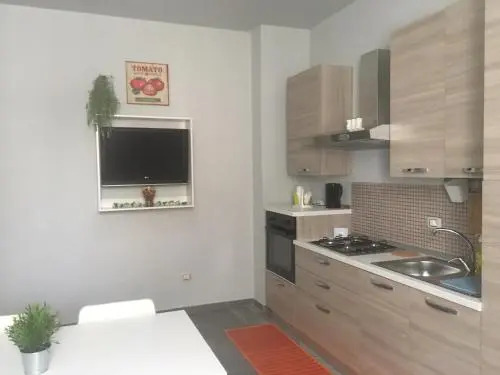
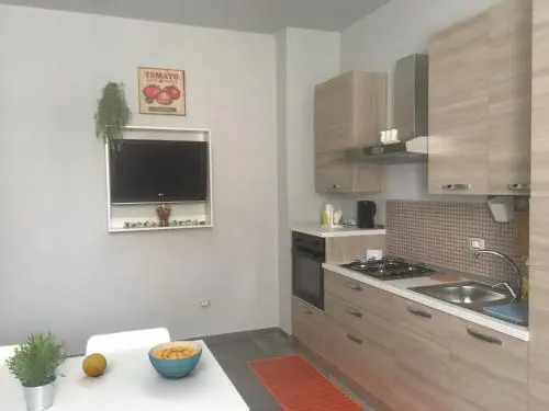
+ fruit [81,352,108,377]
+ cereal bowl [147,340,203,379]
